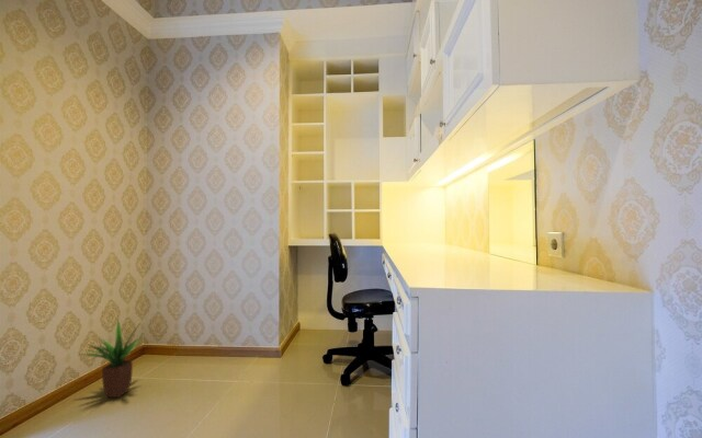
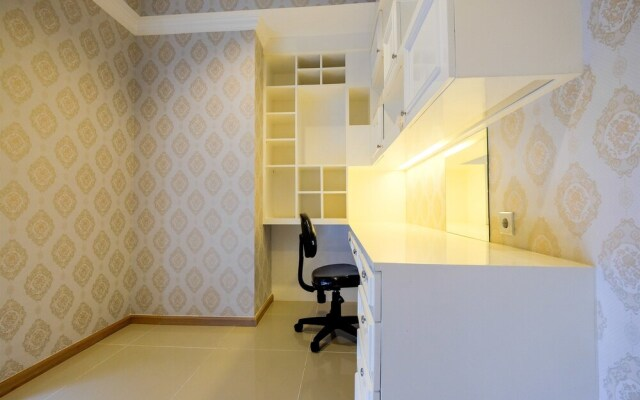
- potted plant [79,320,146,399]
